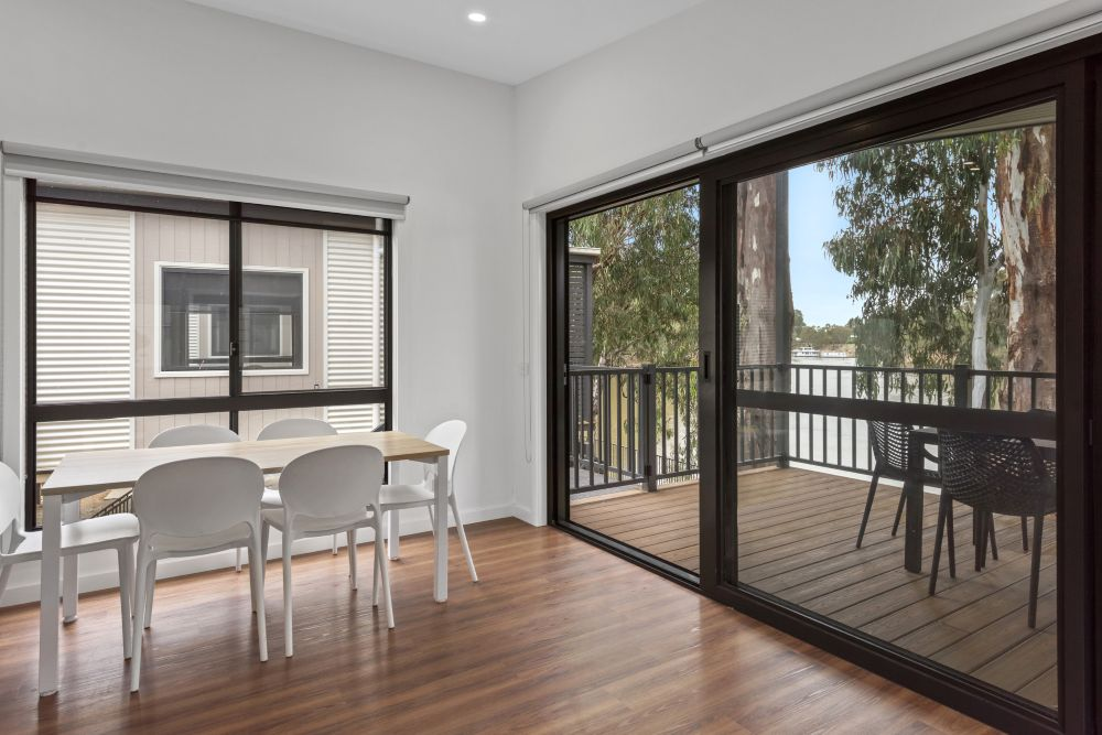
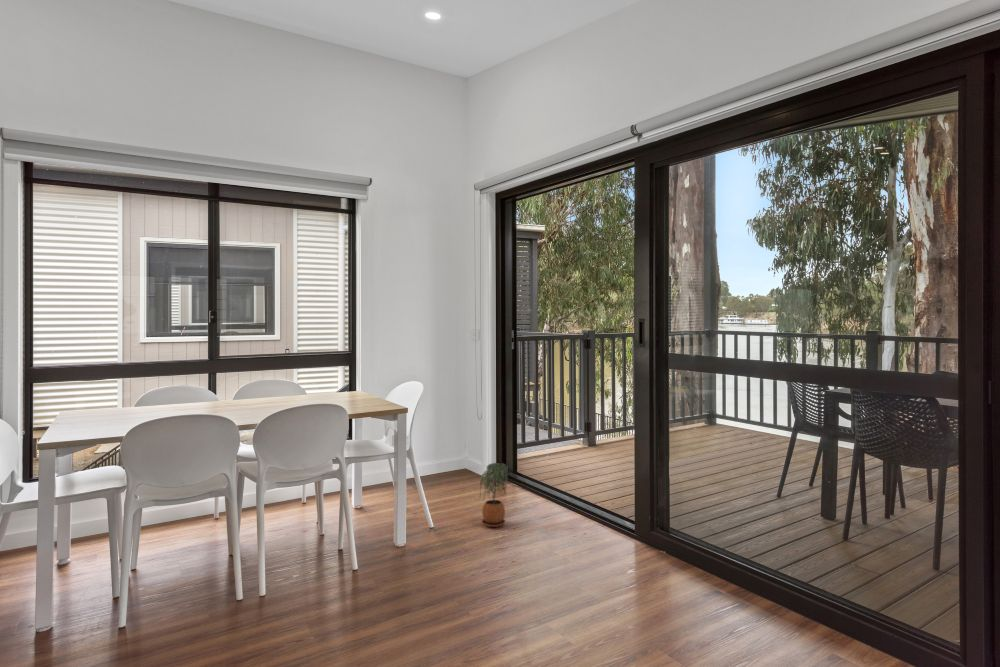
+ potted plant [478,462,509,528]
